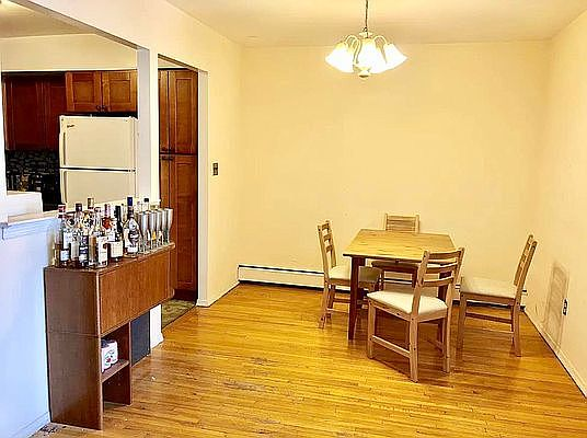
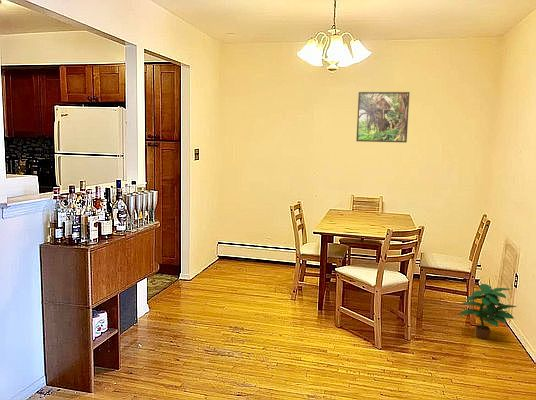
+ potted plant [458,283,518,340]
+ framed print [355,91,411,143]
